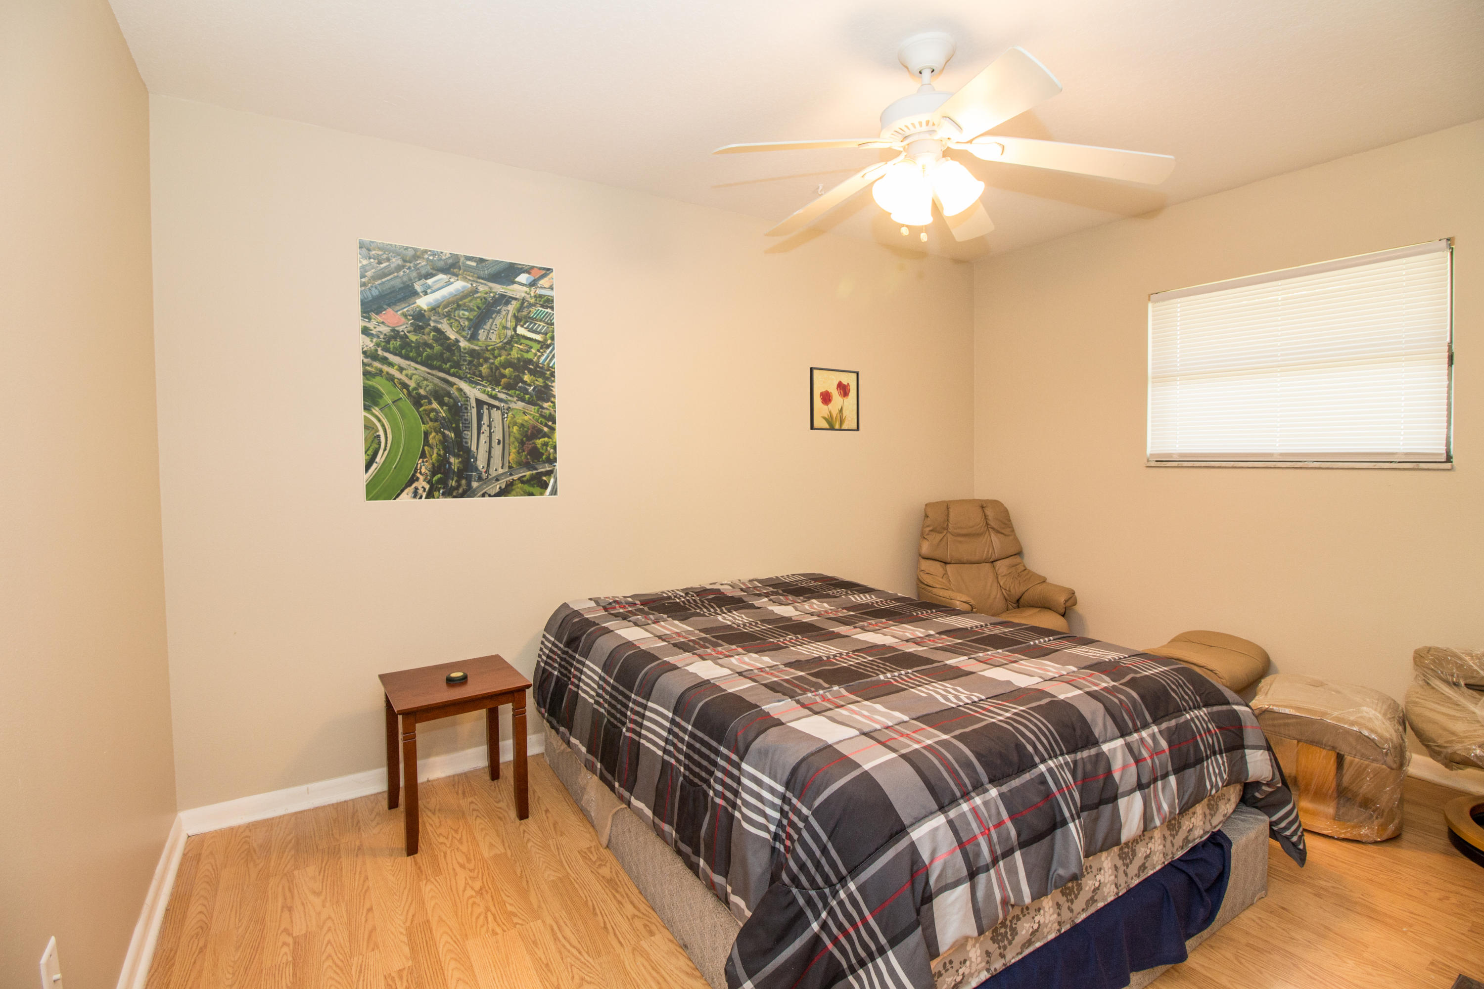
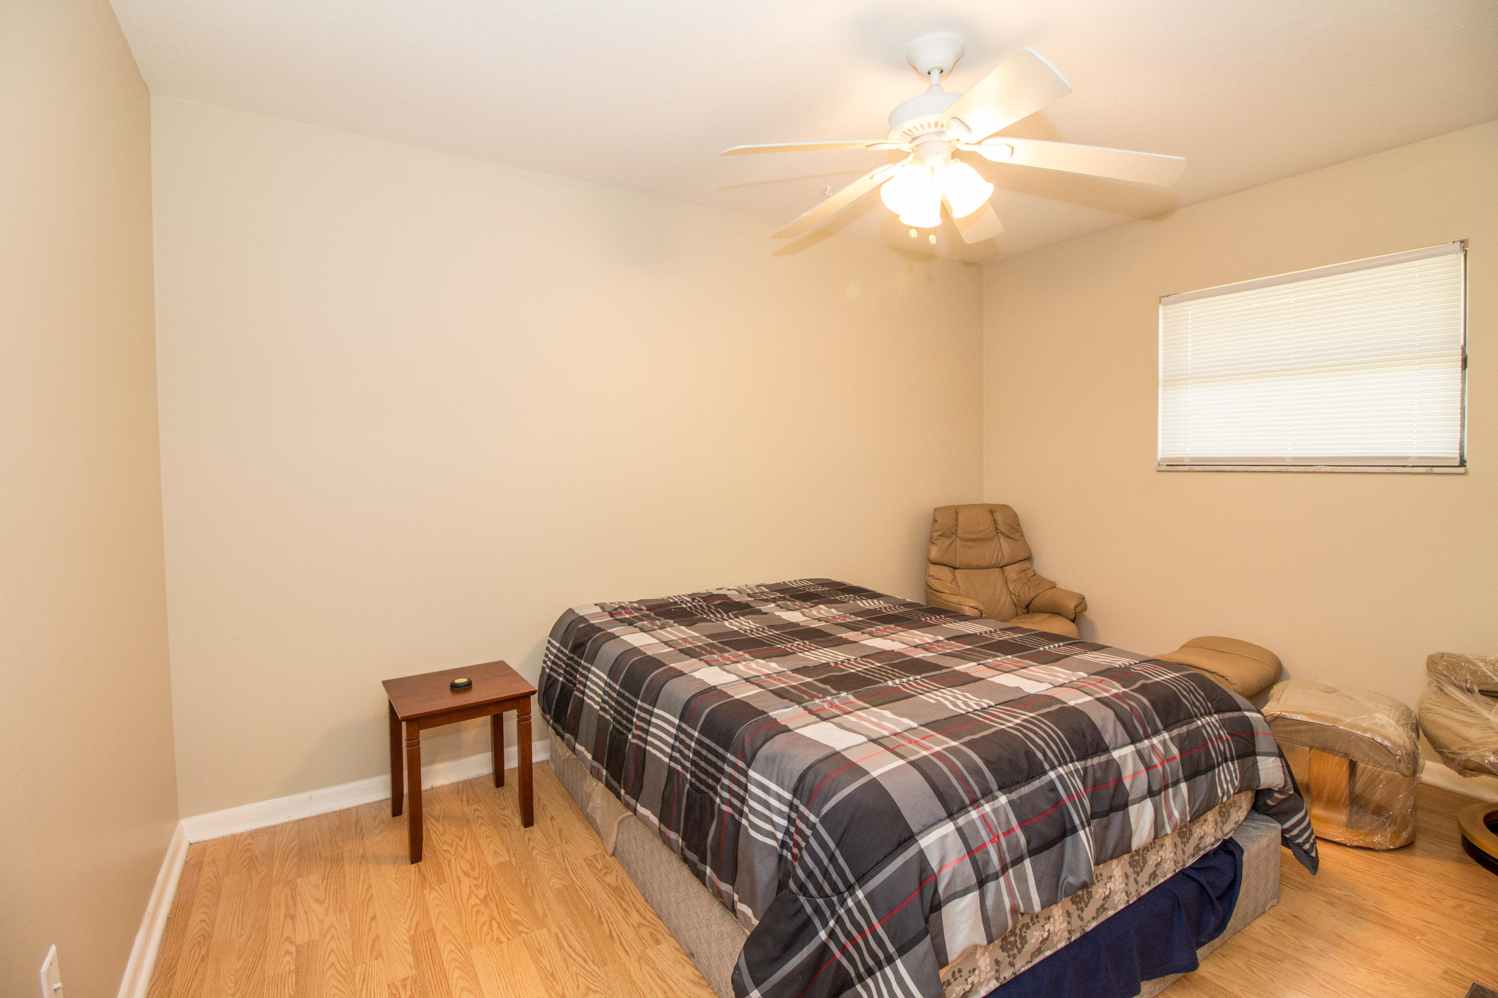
- wall art [809,366,860,432]
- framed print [357,237,559,502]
